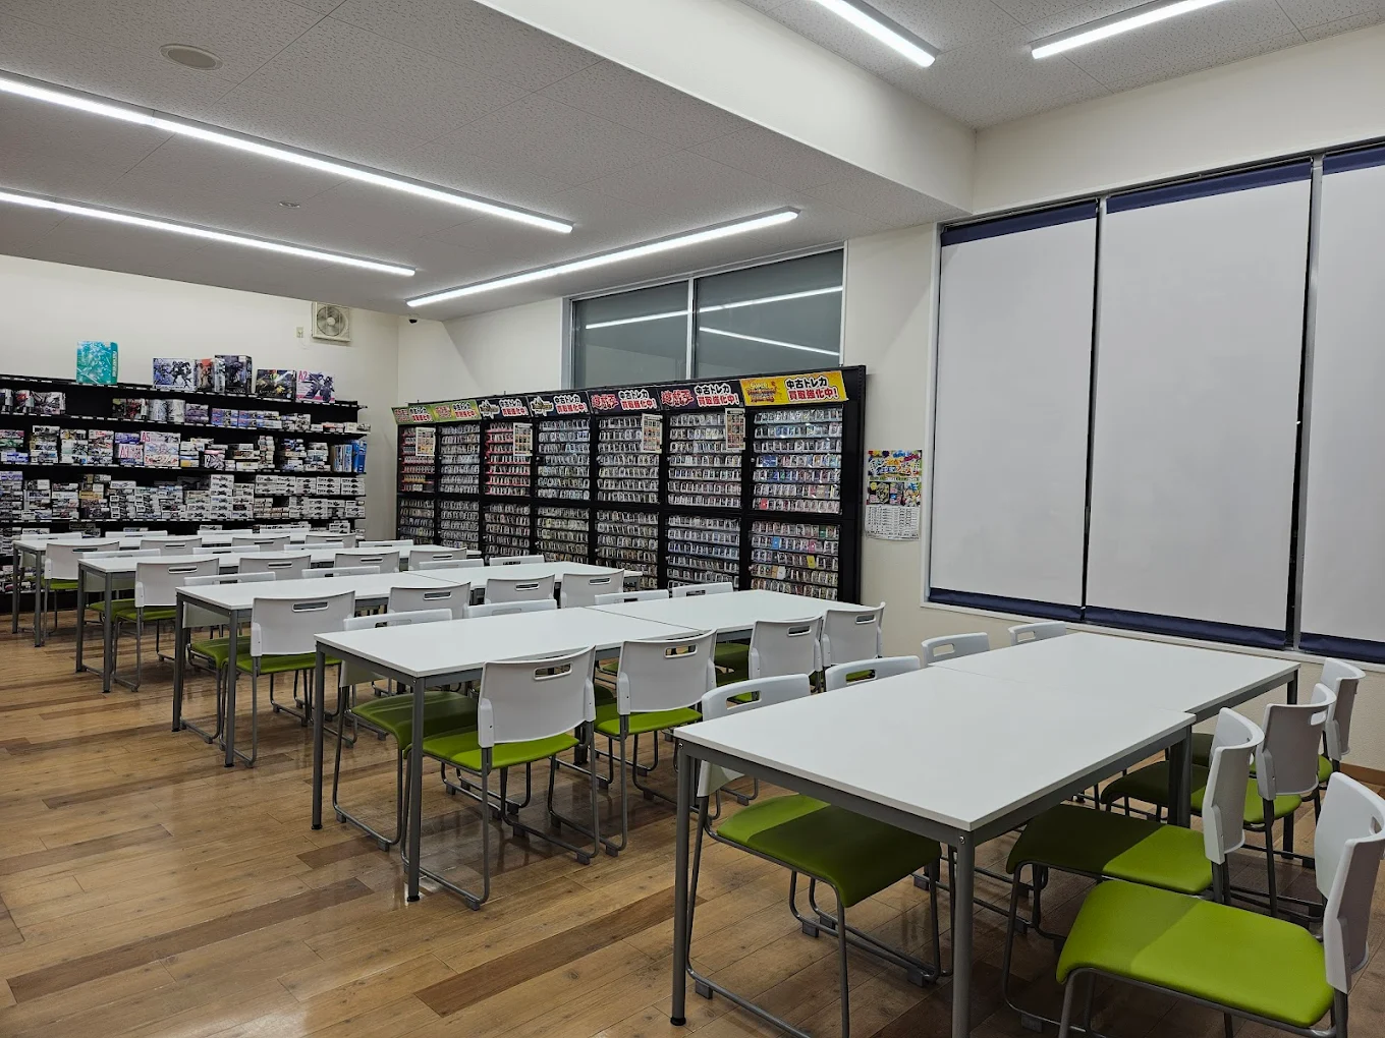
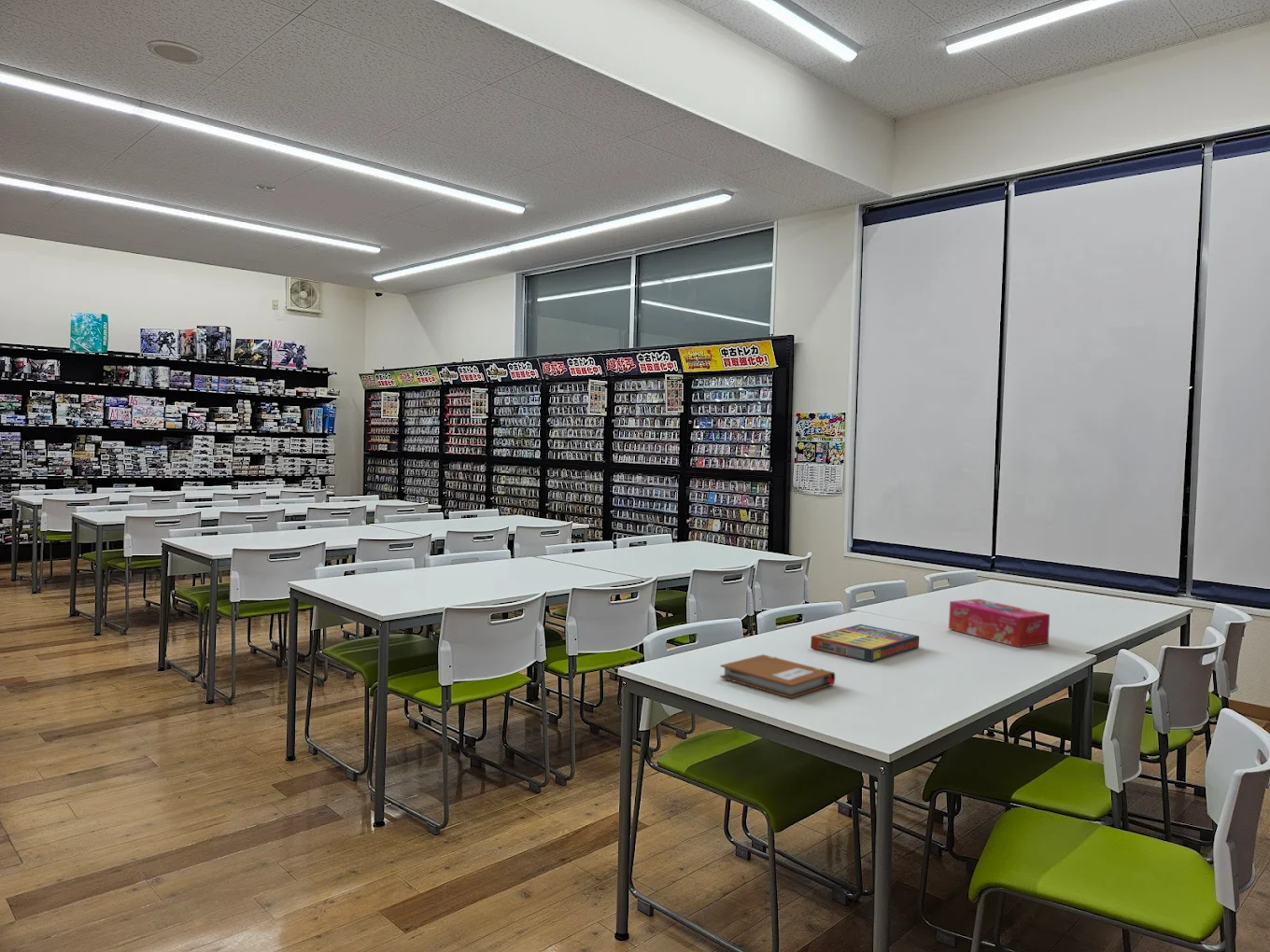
+ tissue box [948,598,1051,649]
+ notebook [719,653,836,699]
+ game compilation box [810,623,920,663]
